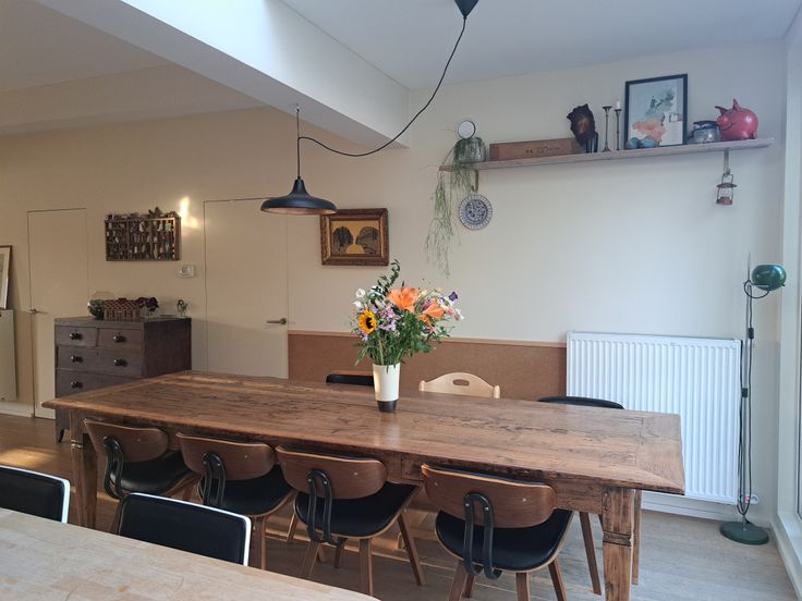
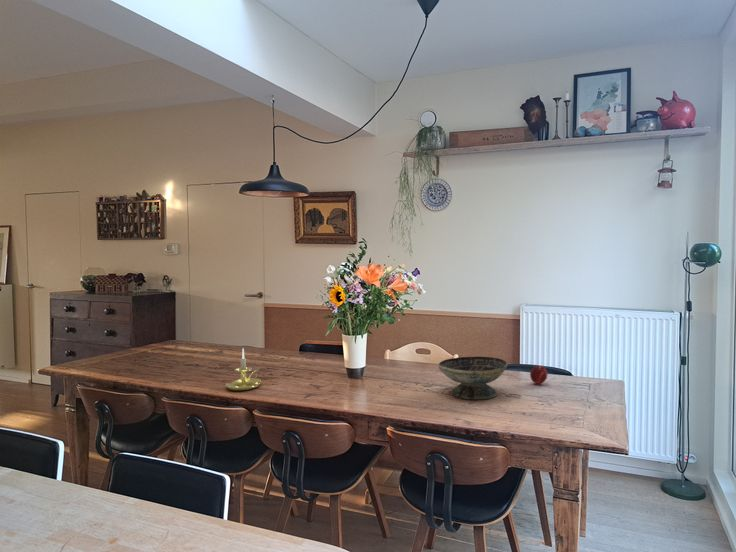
+ peach [529,365,549,385]
+ decorative bowl [437,356,509,400]
+ candle holder [225,347,262,392]
